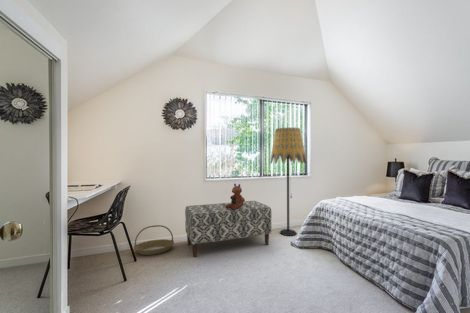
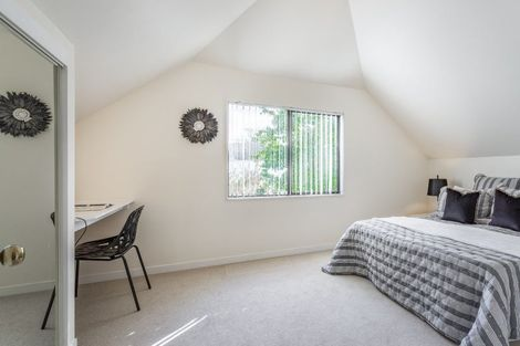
- basket [133,224,175,256]
- floor lamp [269,126,308,237]
- bench [184,200,272,258]
- toy [225,183,246,210]
